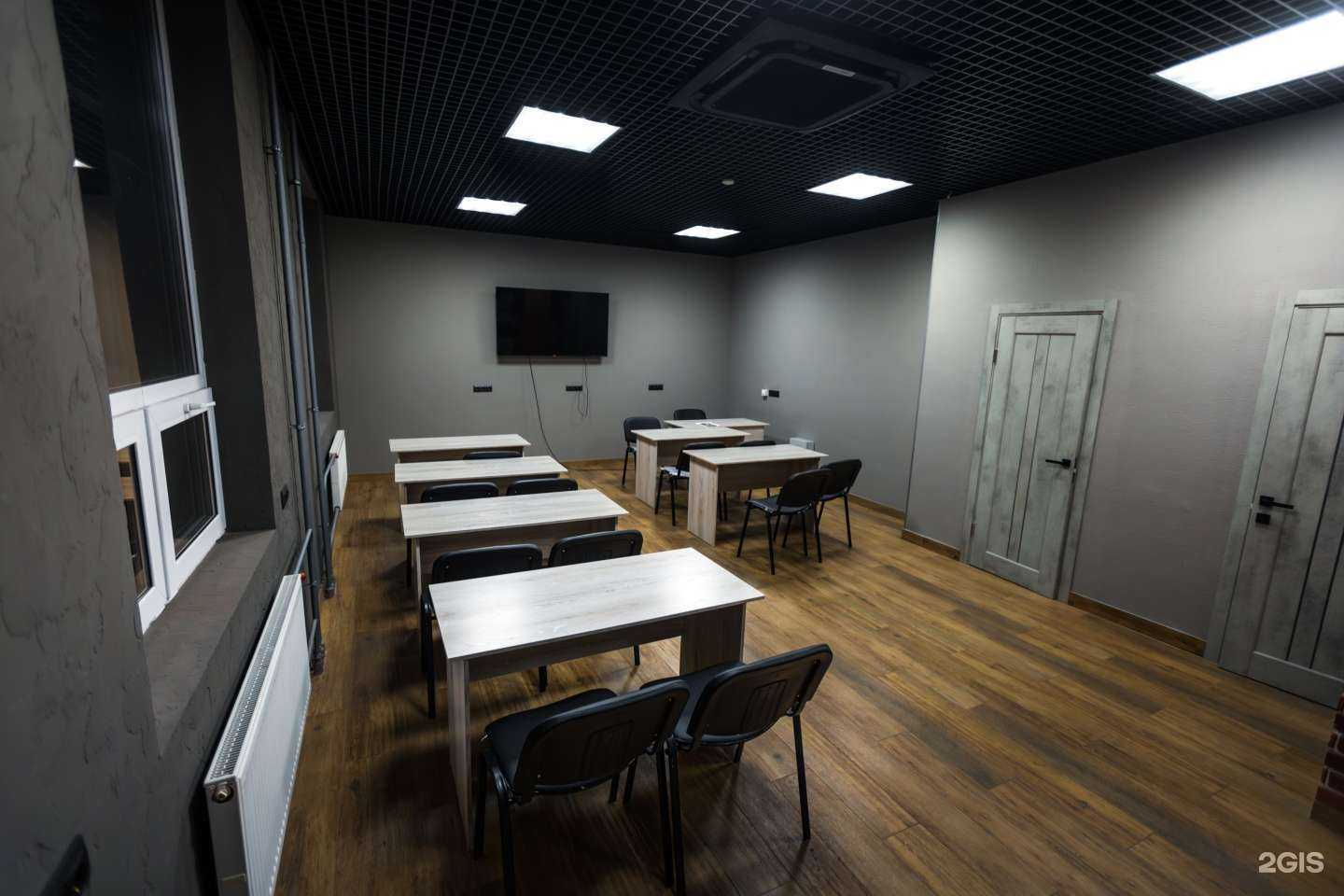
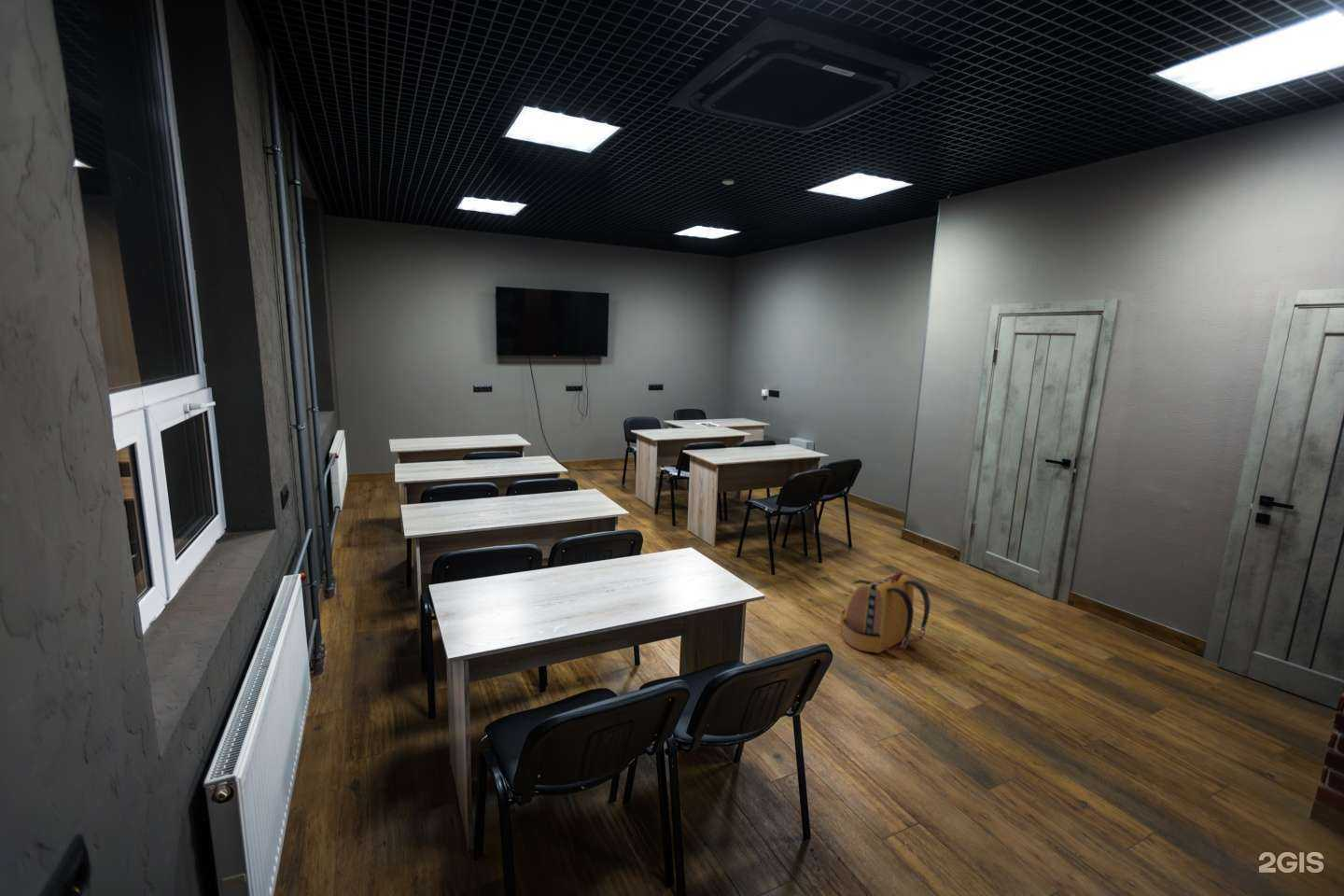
+ backpack [839,570,931,654]
